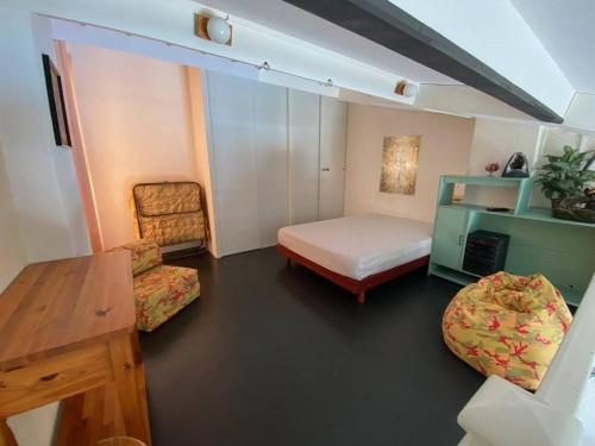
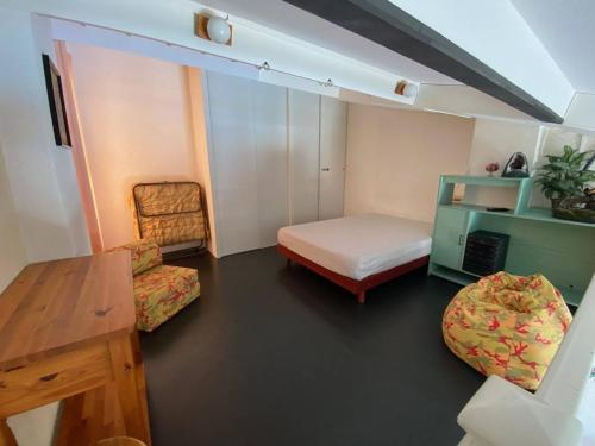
- wall art [378,133,422,197]
